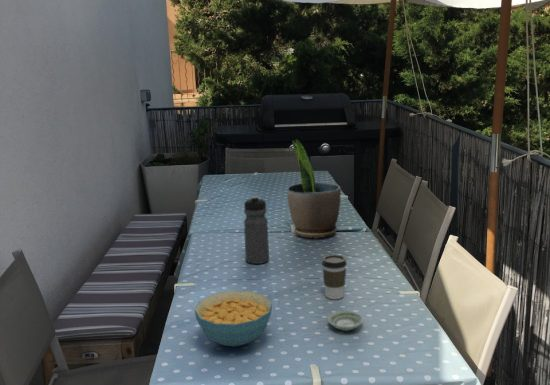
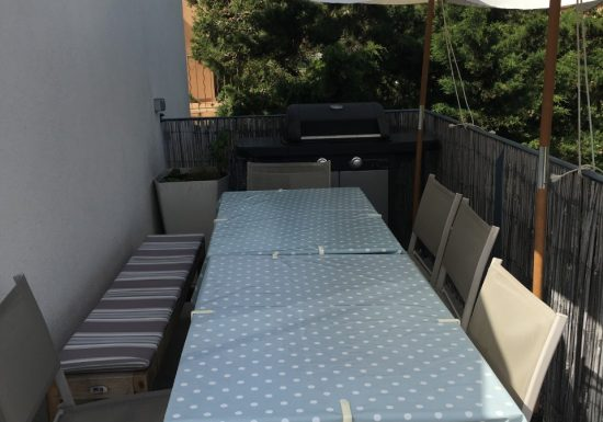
- coffee cup [321,254,348,300]
- water bottle [243,195,270,265]
- saucer [327,310,364,332]
- cereal bowl [194,290,273,348]
- potted plant [286,139,342,239]
